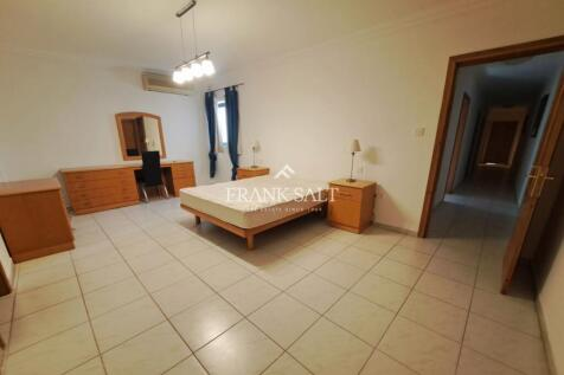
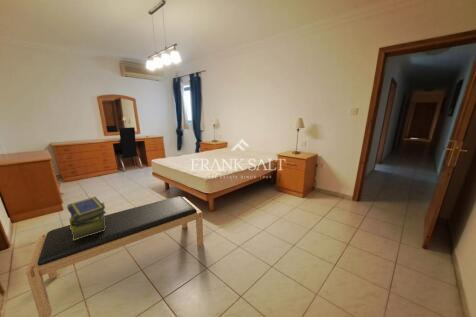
+ stack of books [66,196,107,240]
+ bench [25,195,204,317]
